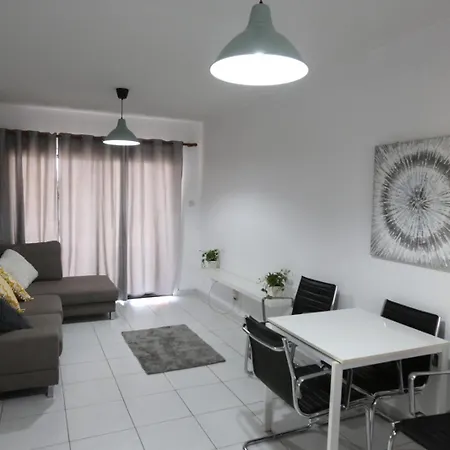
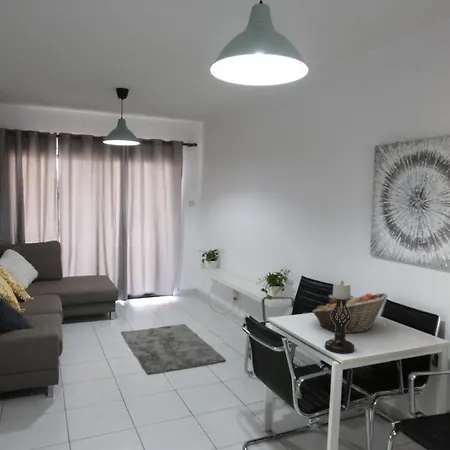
+ fruit basket [312,292,389,334]
+ candle holder [324,280,356,355]
